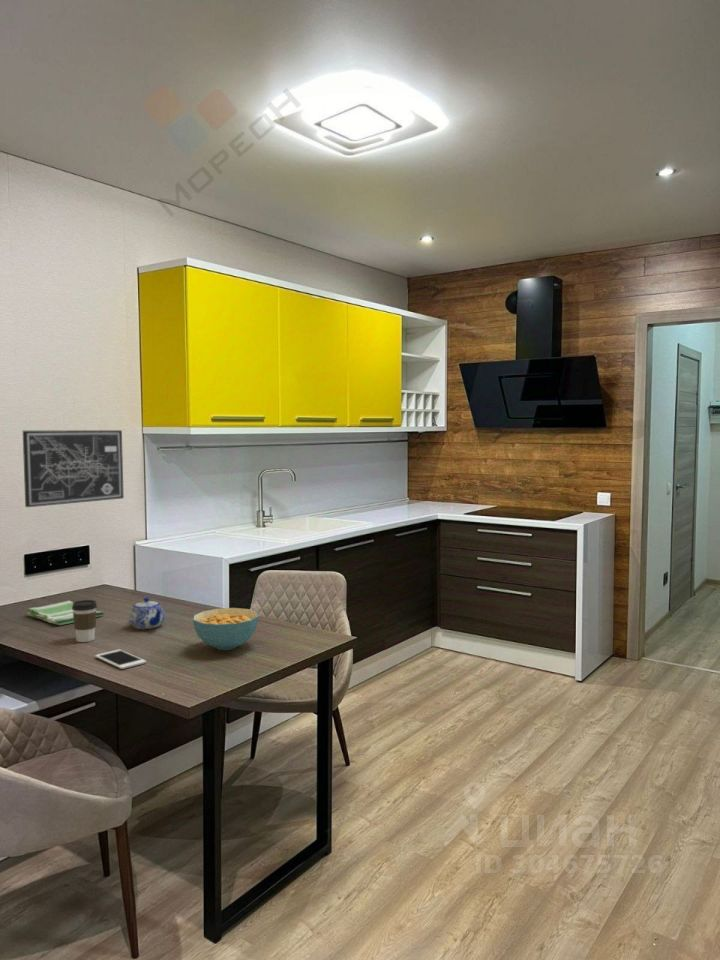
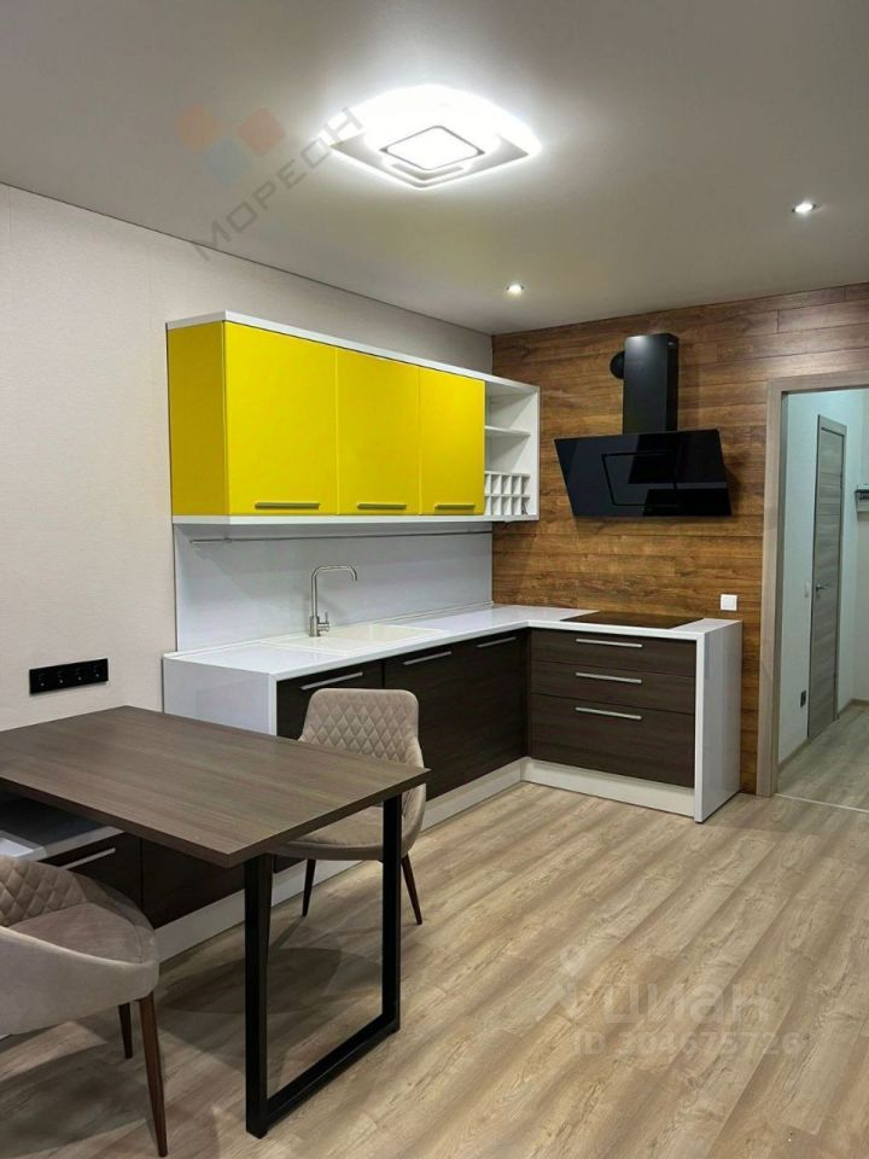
- cell phone [94,649,147,670]
- dish towel [26,600,105,626]
- wall art [22,429,125,508]
- teapot [128,596,166,630]
- coffee cup [72,599,98,643]
- cereal bowl [192,607,259,651]
